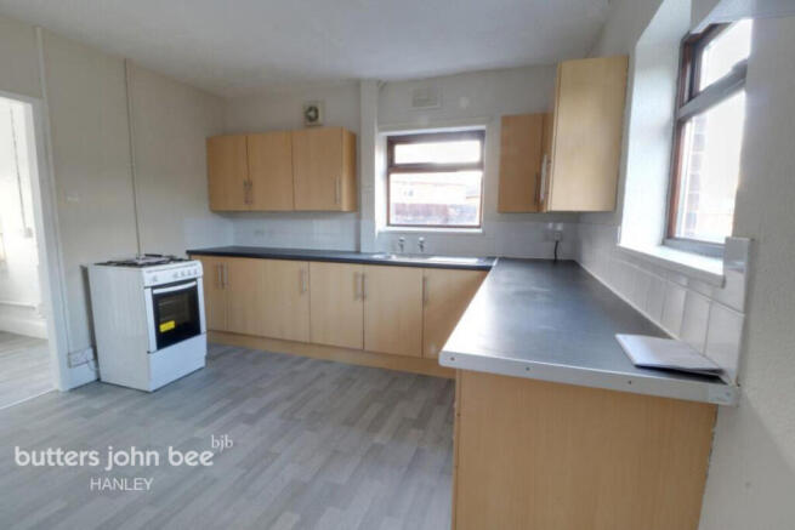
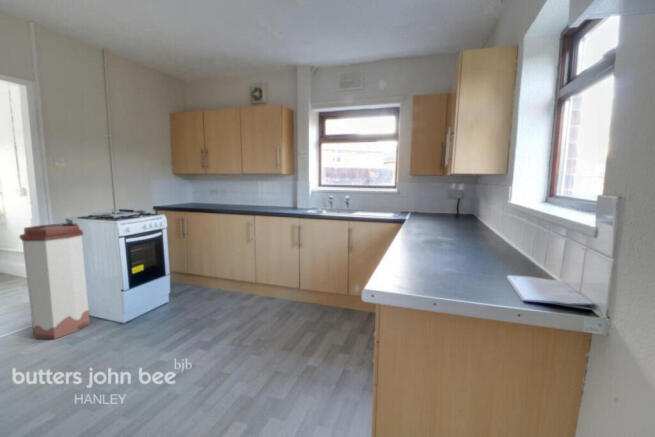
+ trash can [18,222,91,340]
